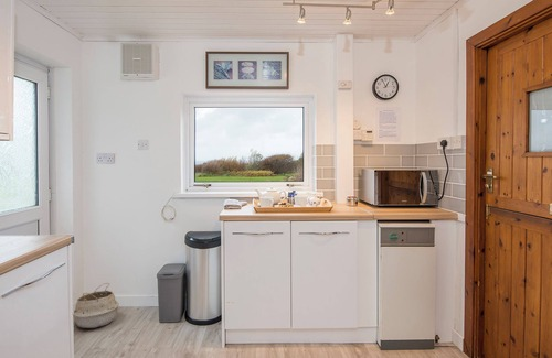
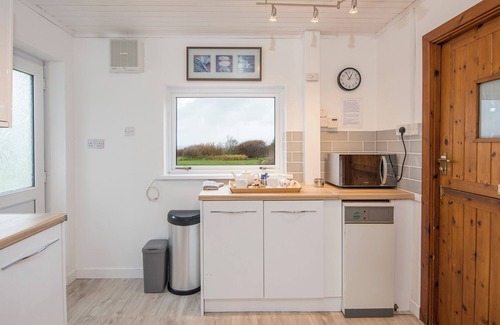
- woven basket [73,282,119,329]
